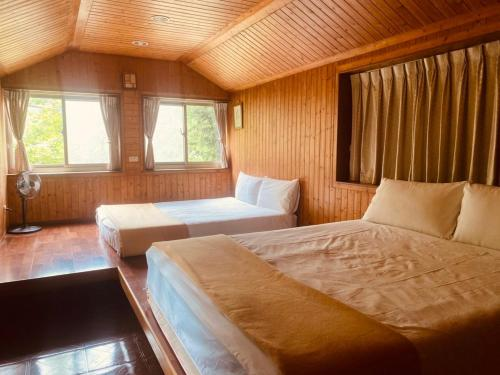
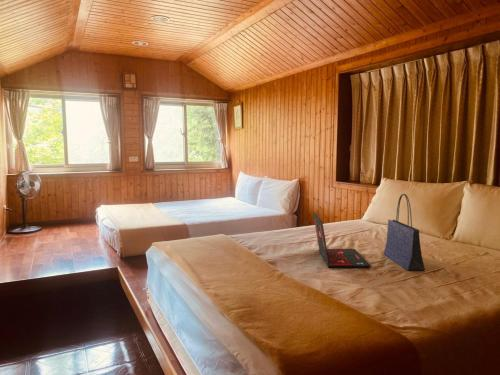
+ tote bag [382,193,426,272]
+ laptop [312,211,372,269]
